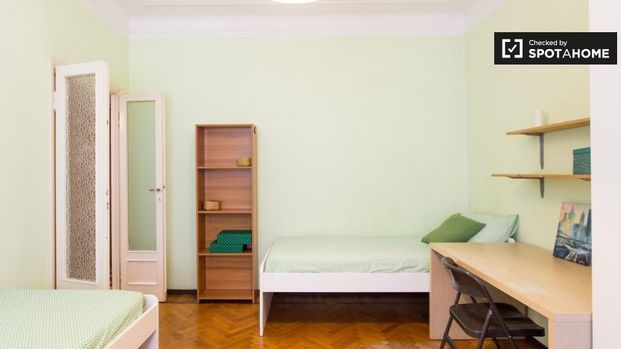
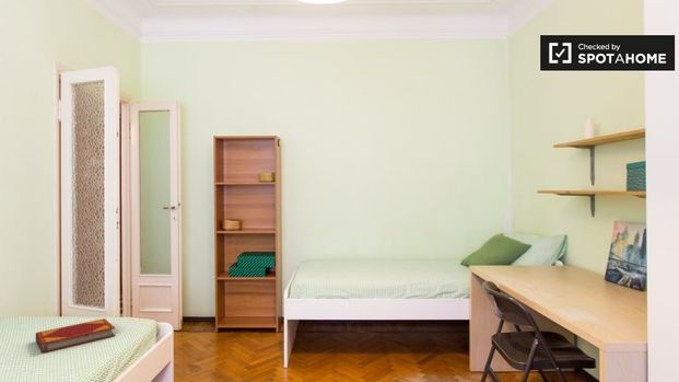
+ hardback book [35,317,116,354]
